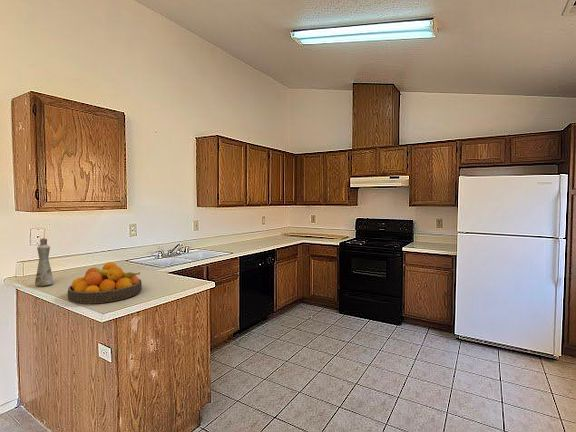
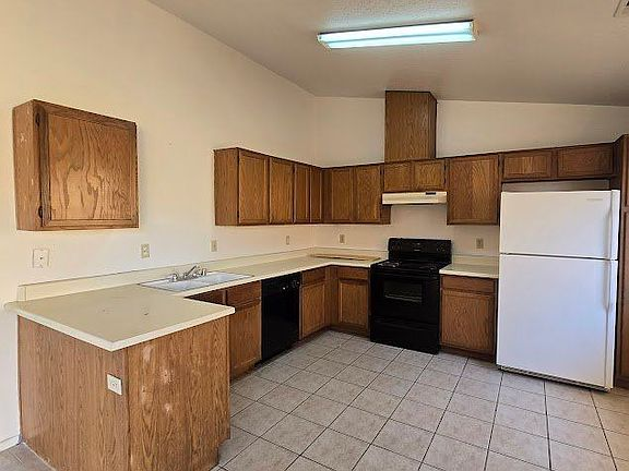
- bottle [34,237,54,287]
- fruit bowl [67,261,143,305]
